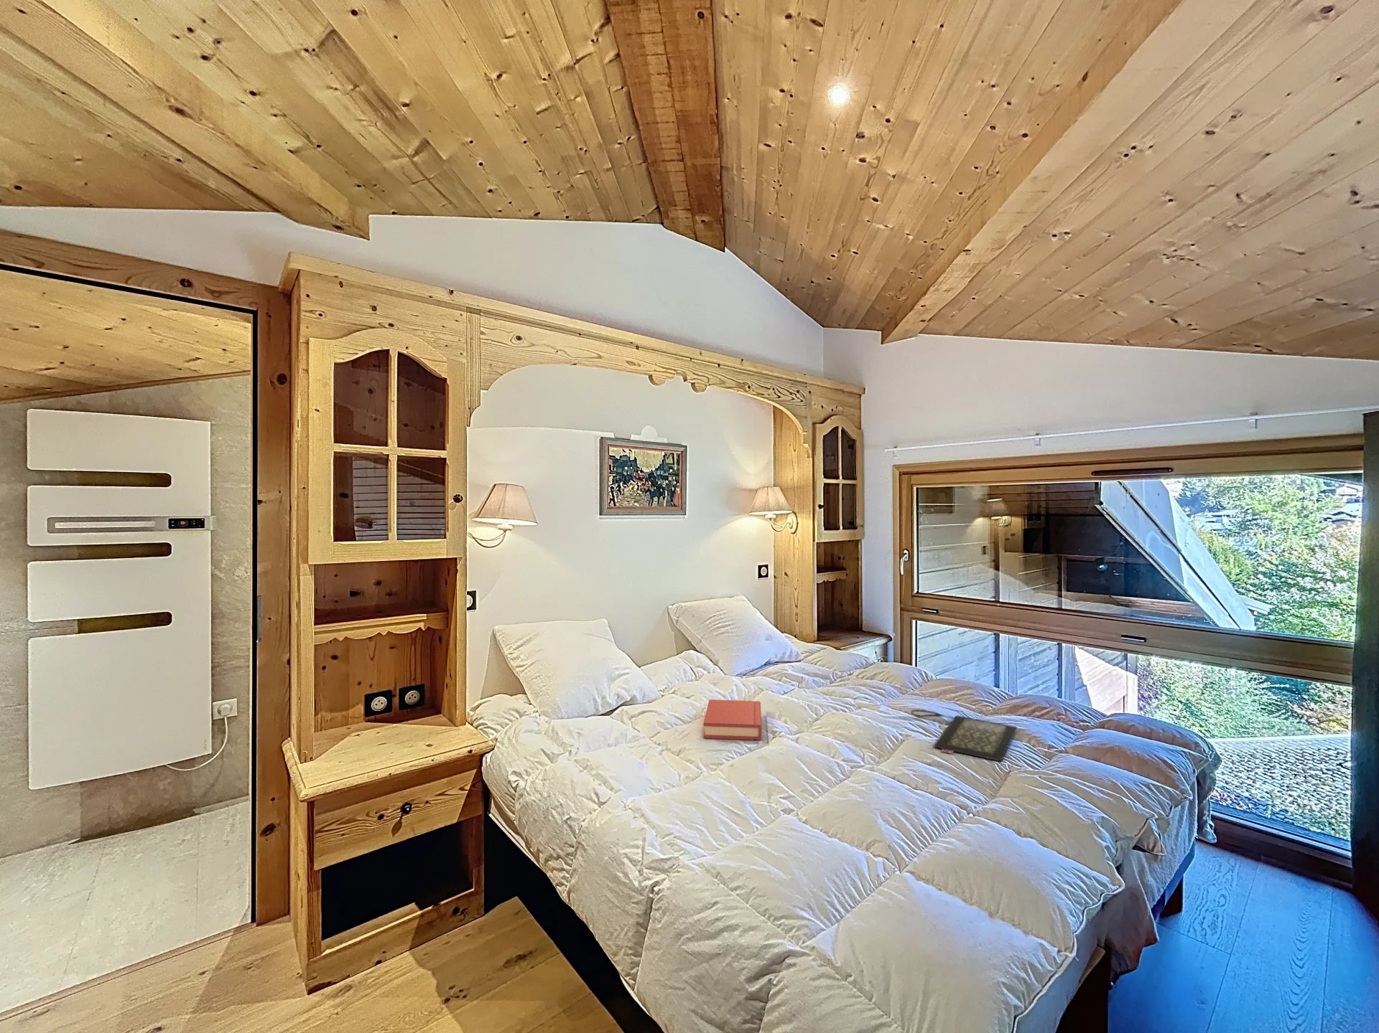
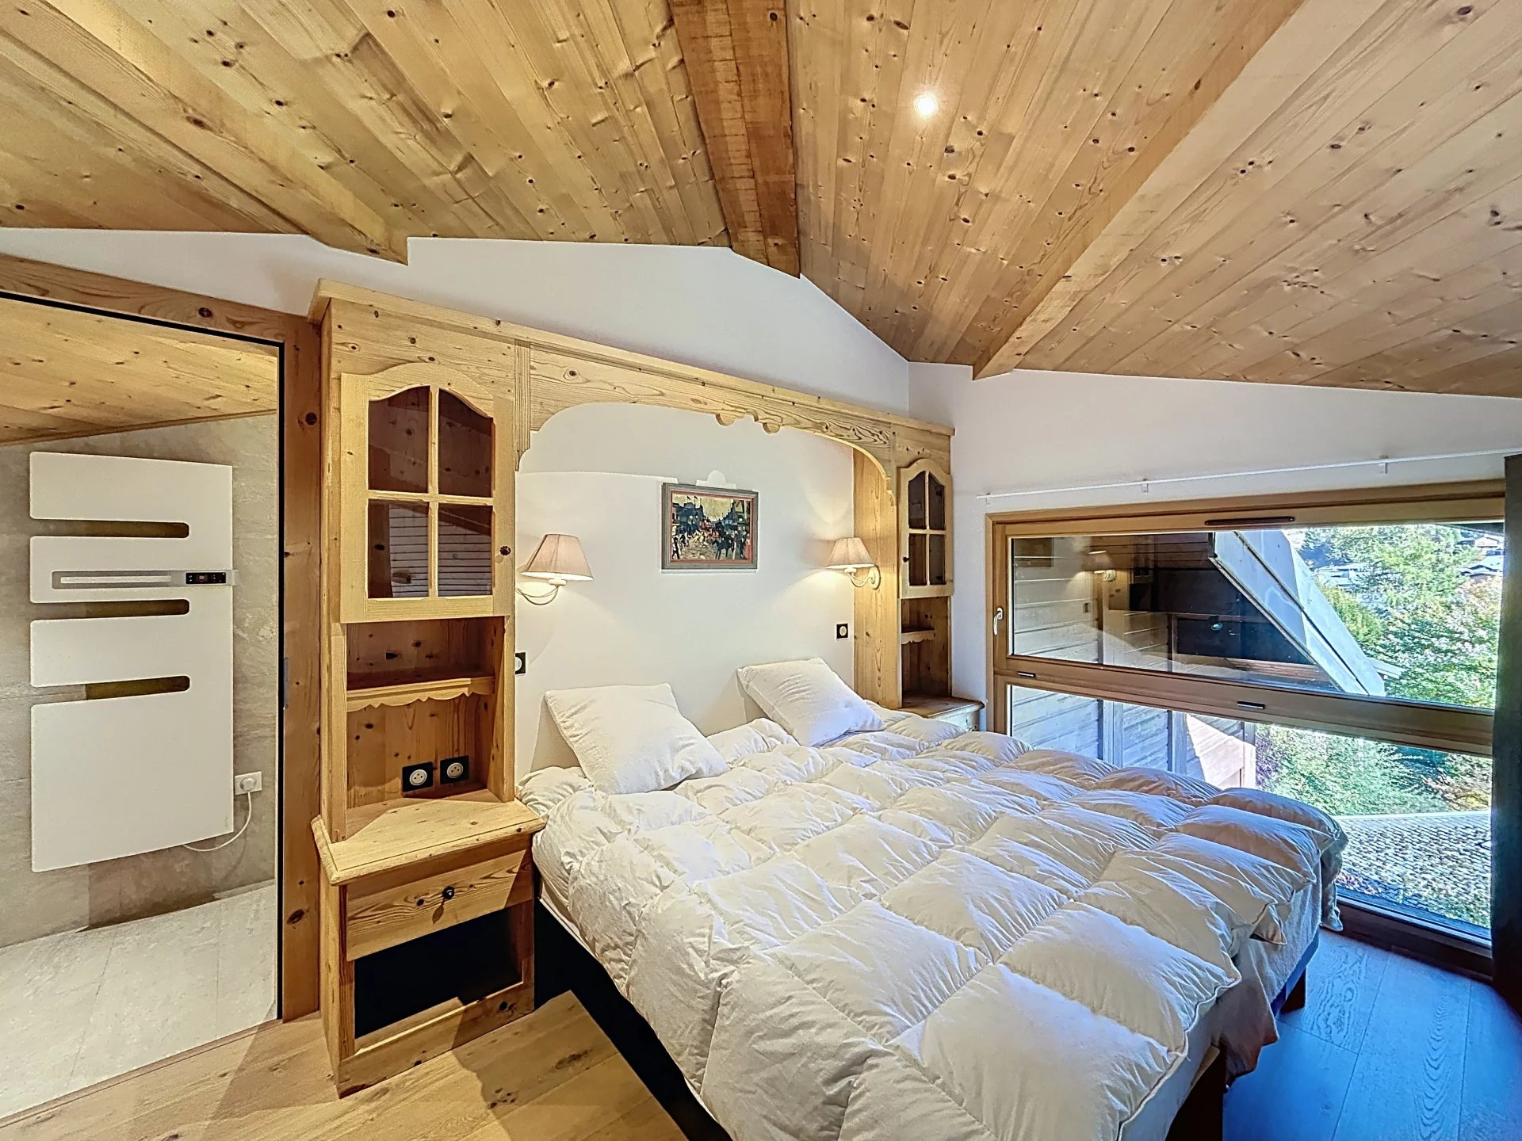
- hardback book [704,699,762,741]
- clutch bag [910,709,1019,763]
